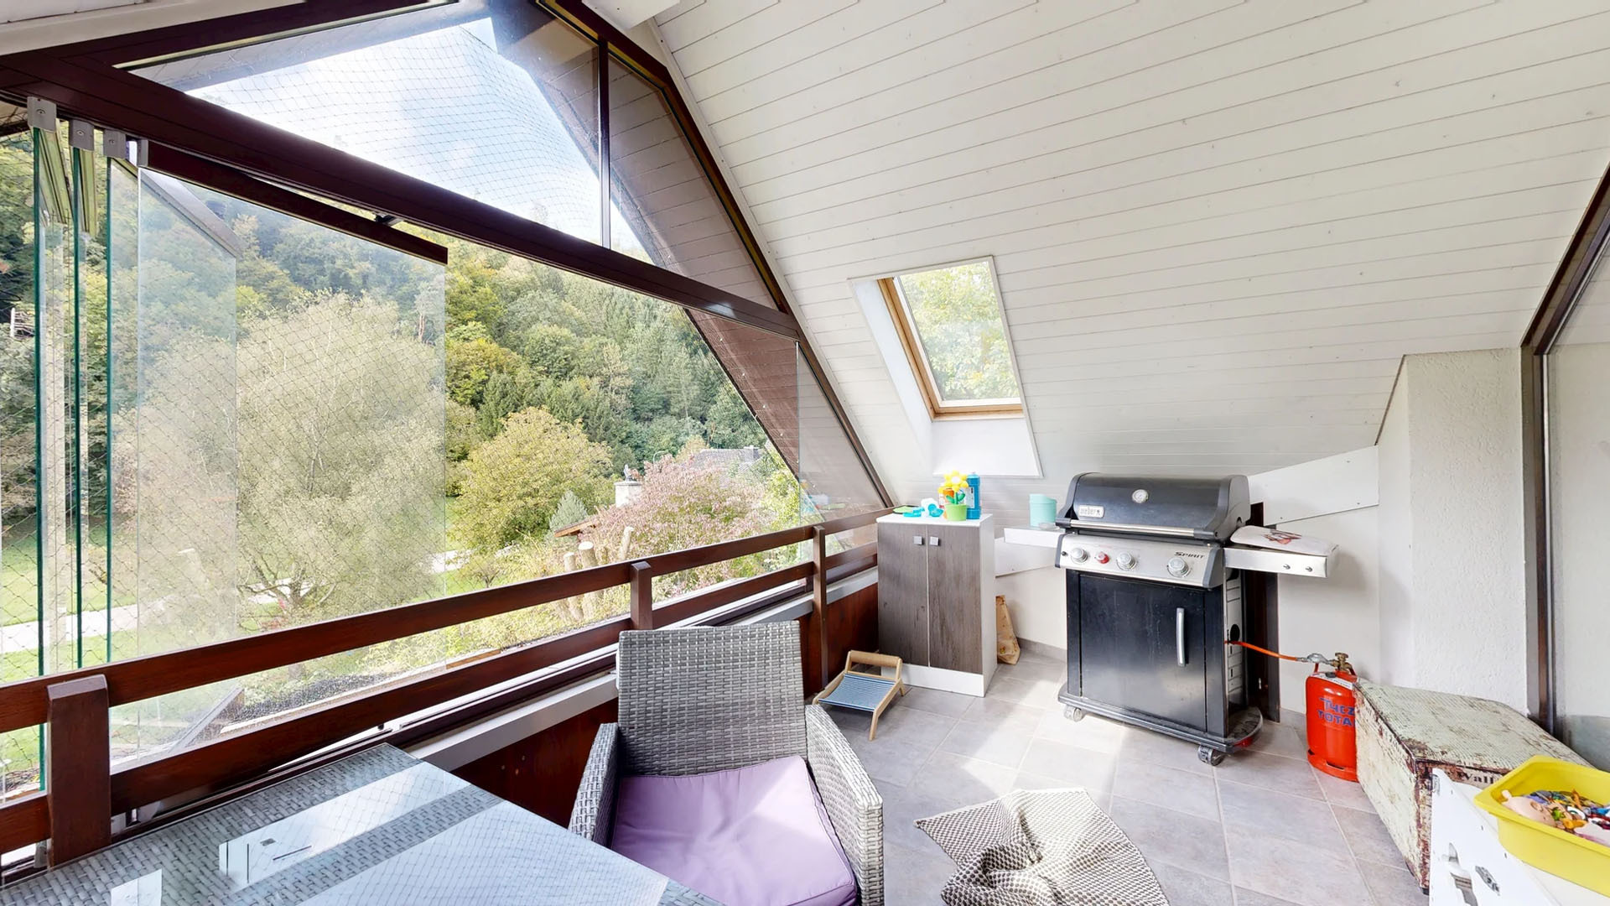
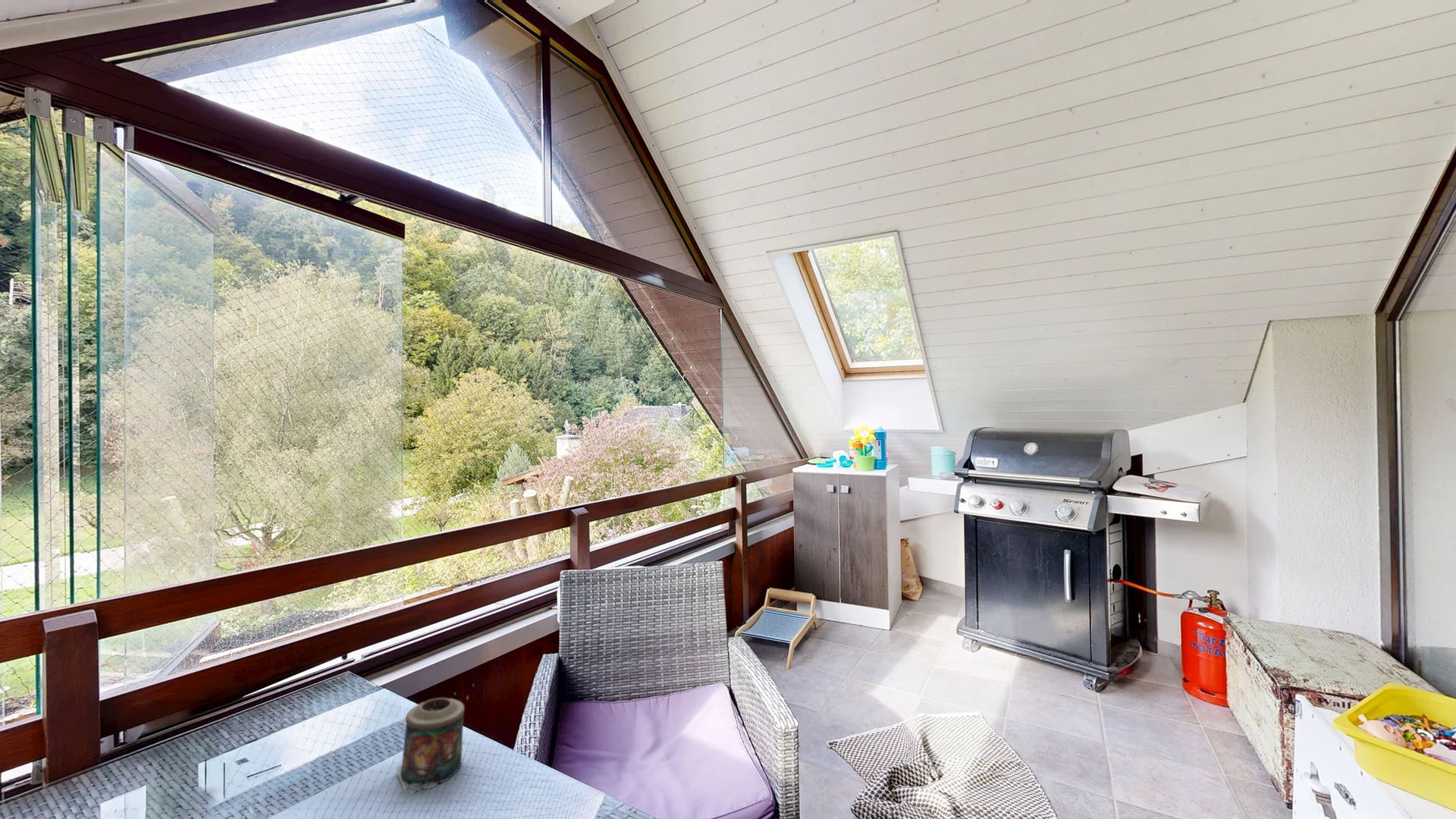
+ candle [396,697,466,798]
